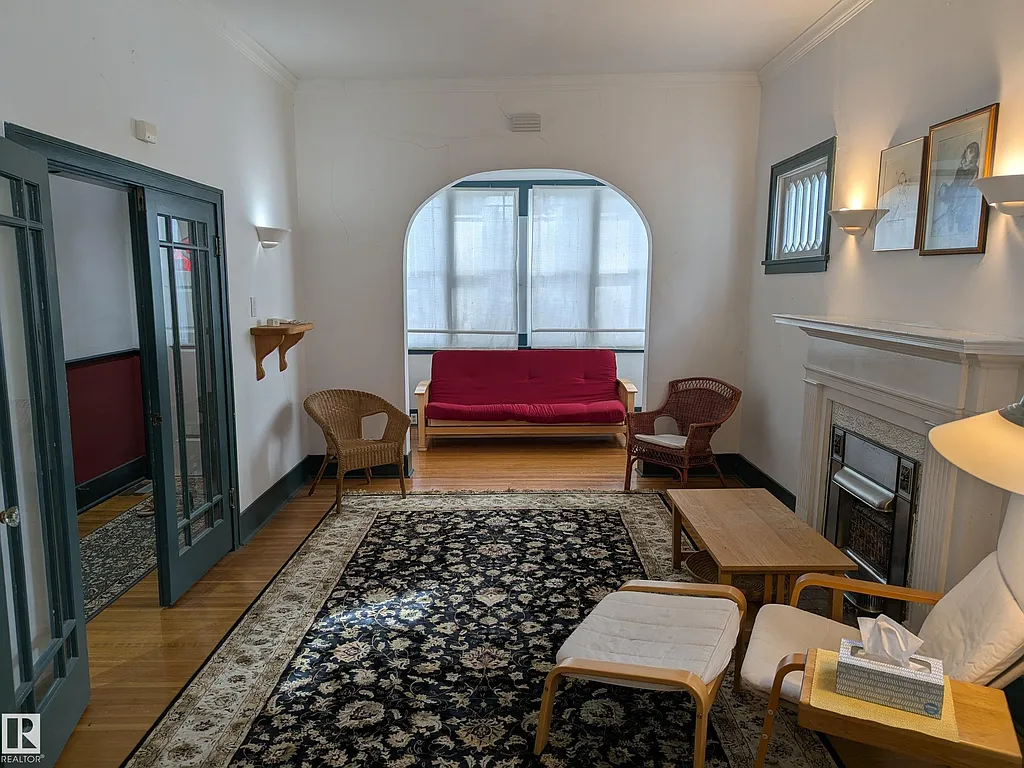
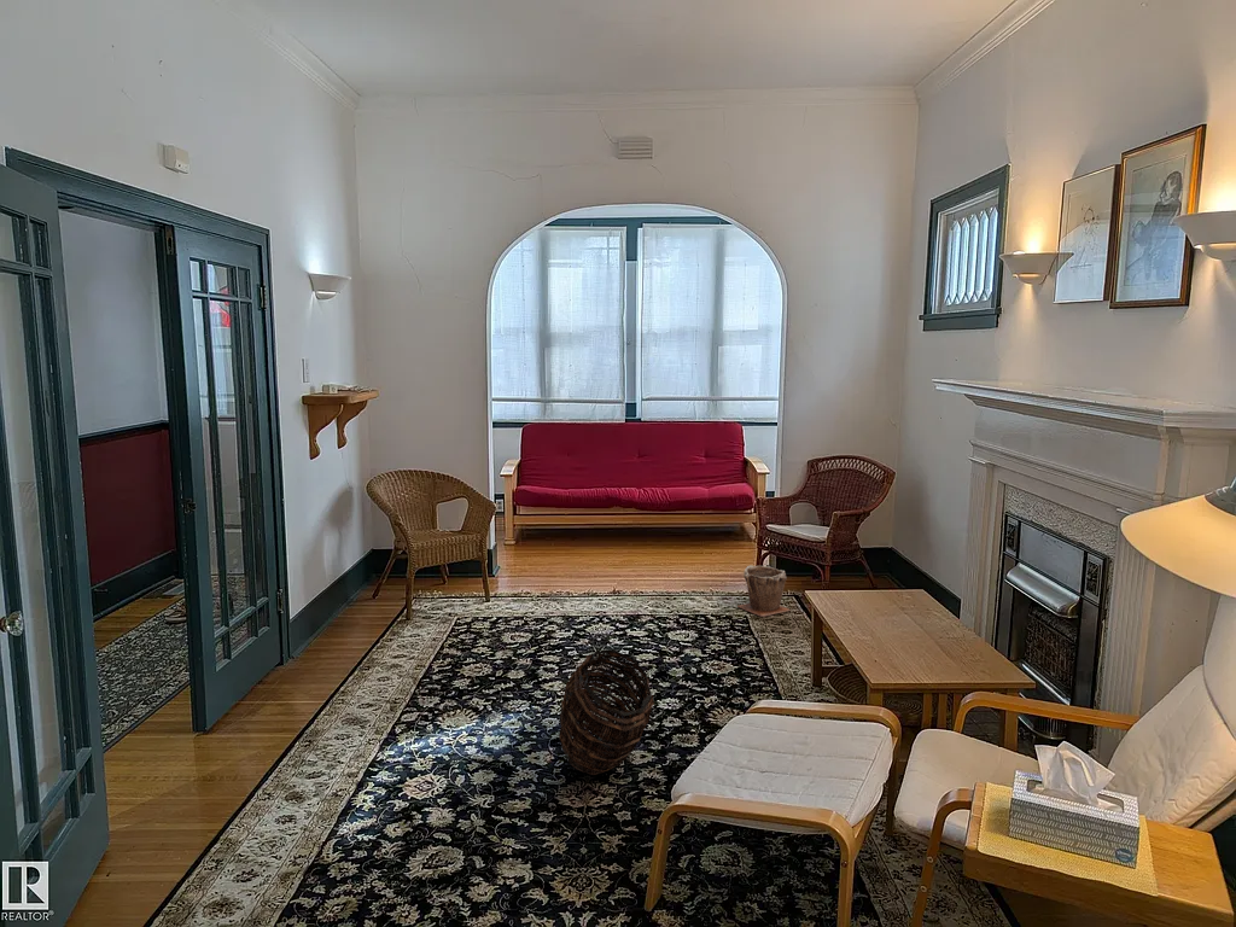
+ basket [558,649,654,776]
+ plant pot [736,564,792,618]
